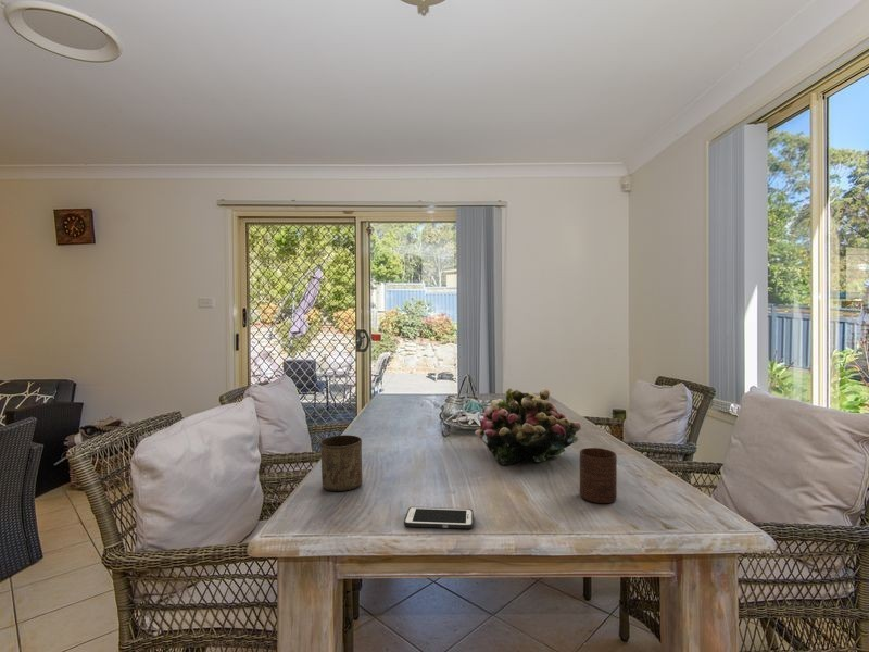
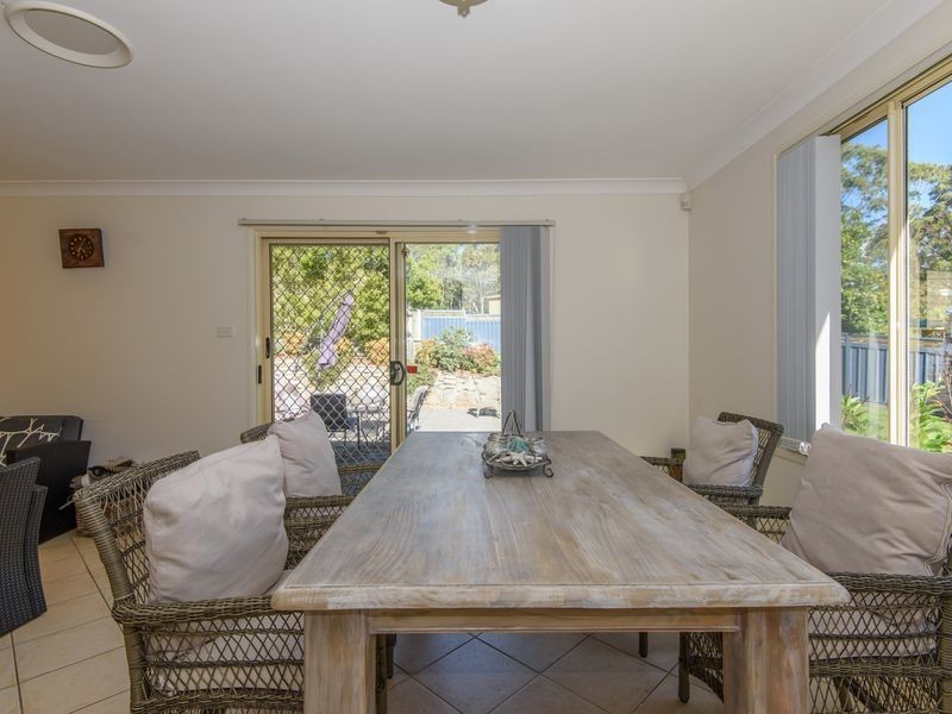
- cell phone [403,506,475,530]
- flower arrangement [474,387,582,466]
- cup [579,447,618,504]
- cup [319,434,363,492]
